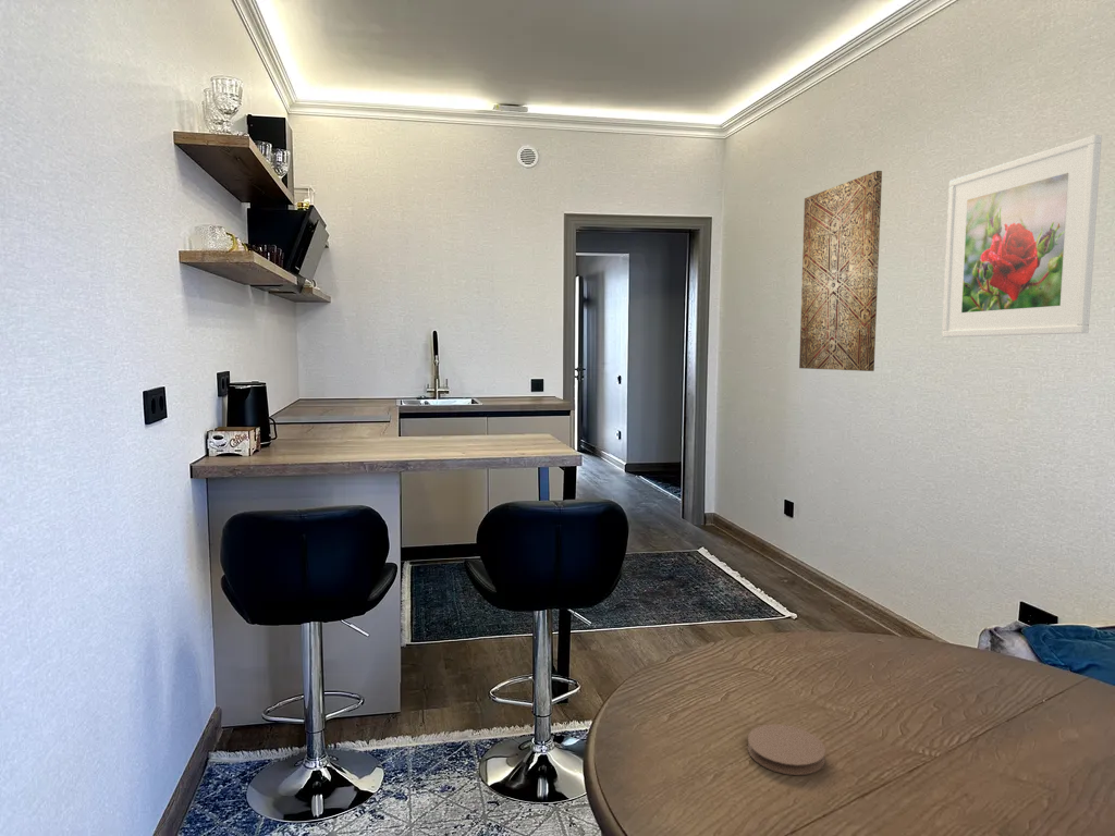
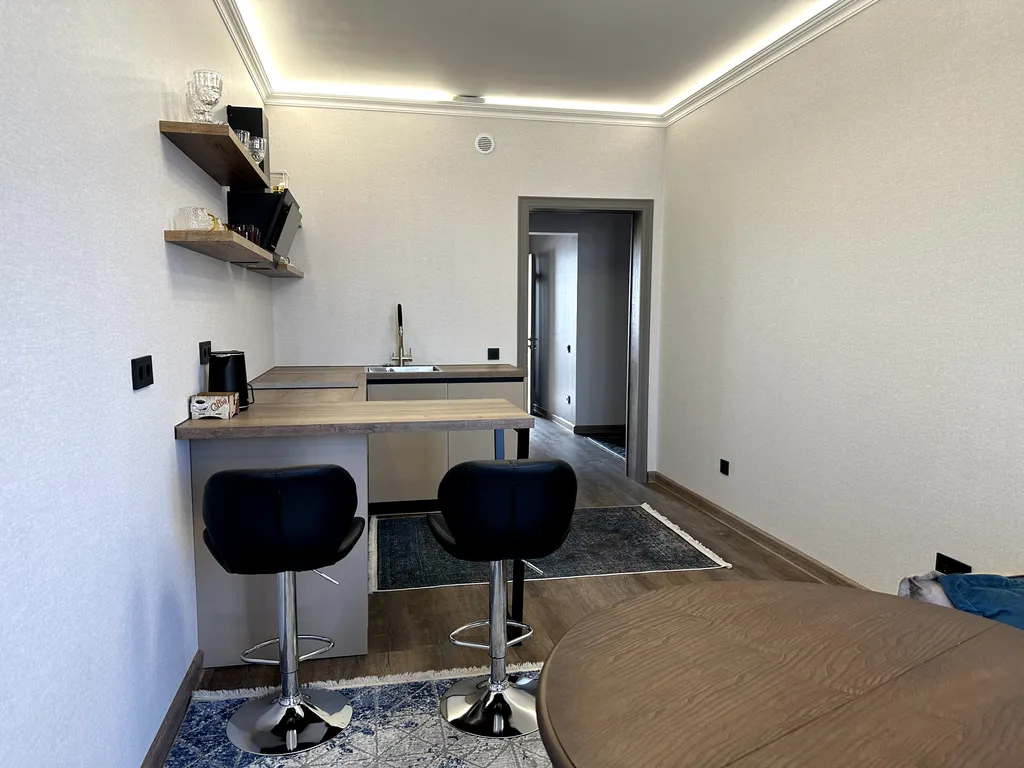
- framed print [941,134,1103,339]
- wall art [798,170,883,372]
- coaster [747,723,826,776]
